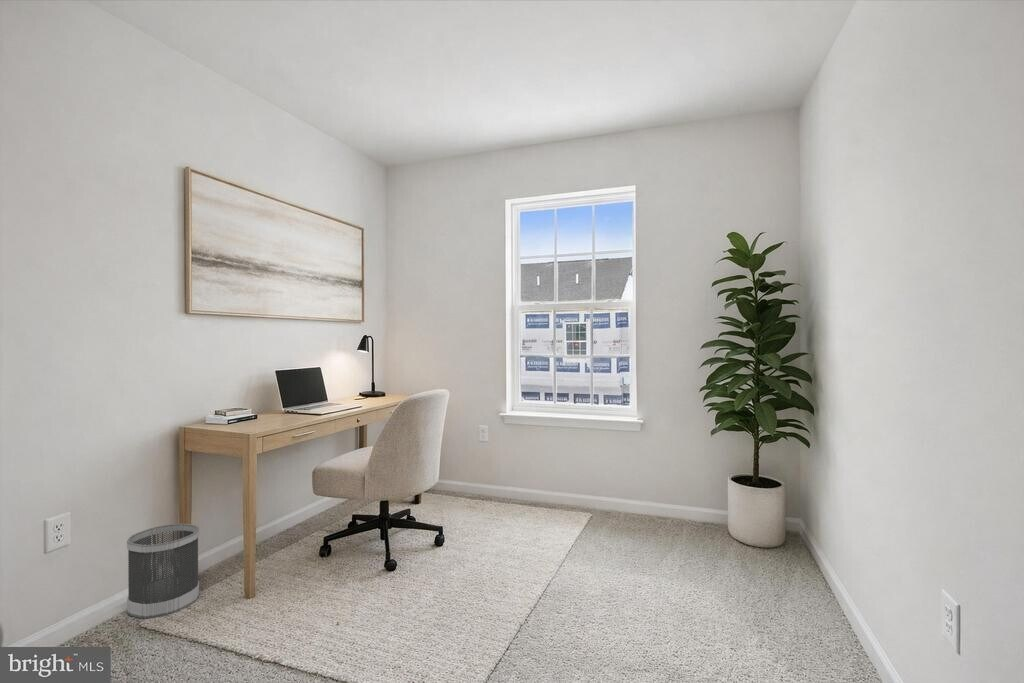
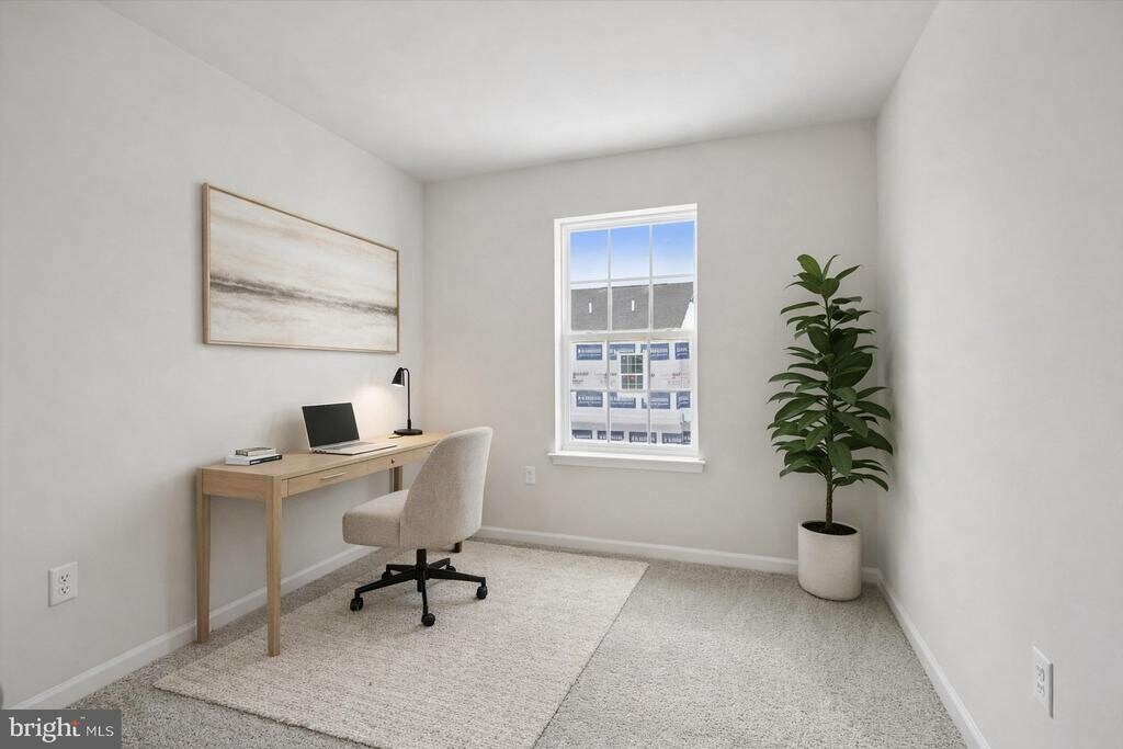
- wastebasket [126,523,200,619]
